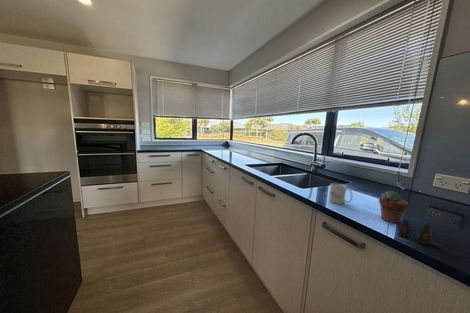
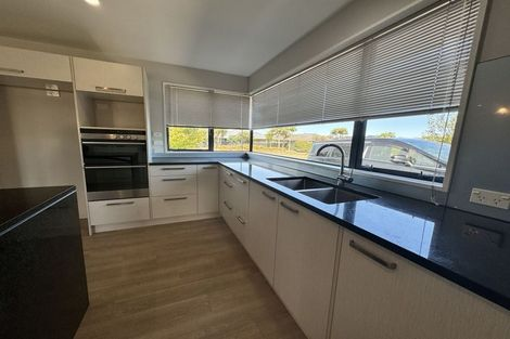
- salt shaker [397,217,442,248]
- mug [328,182,353,205]
- potted succulent [378,190,409,224]
